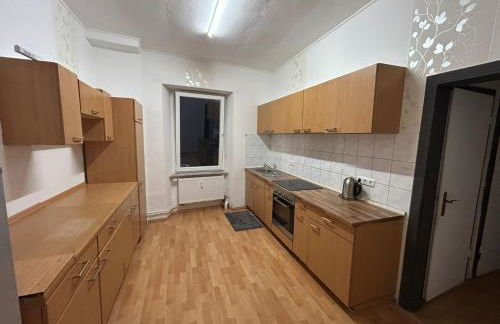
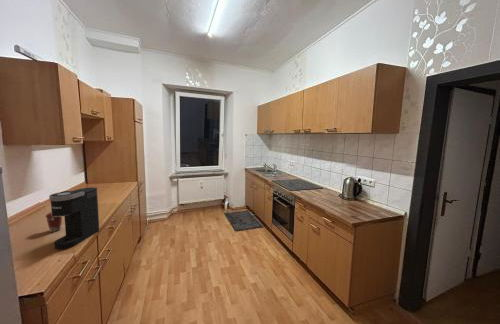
+ coffee maker [48,186,100,250]
+ coffee cup [44,211,63,233]
